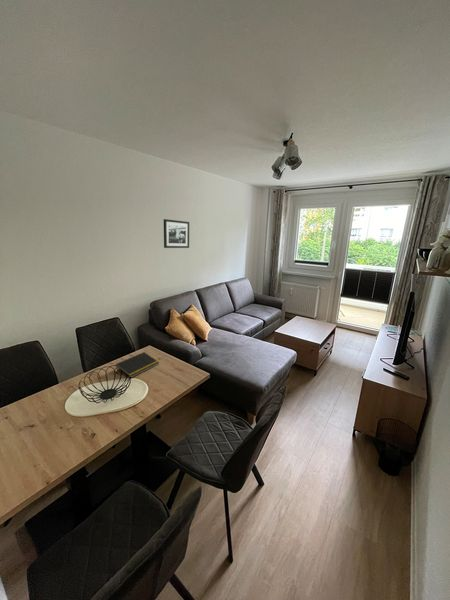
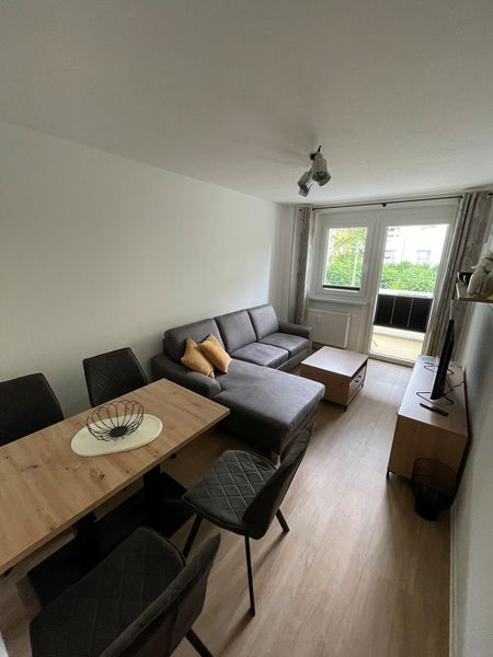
- notepad [115,351,160,379]
- picture frame [163,218,190,249]
